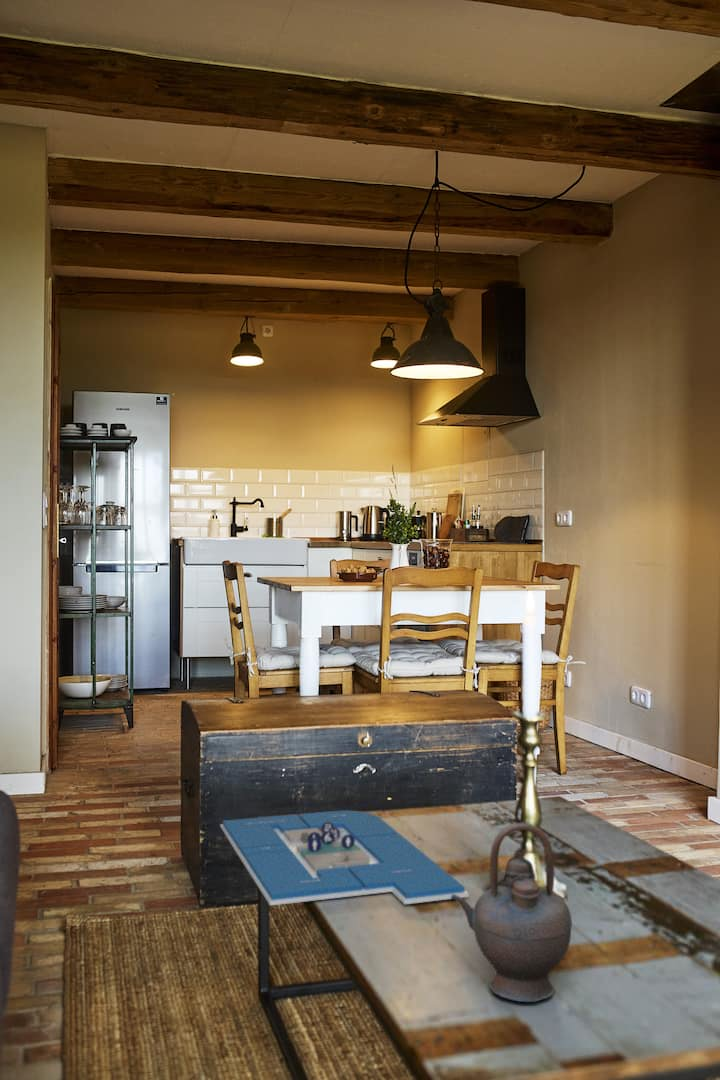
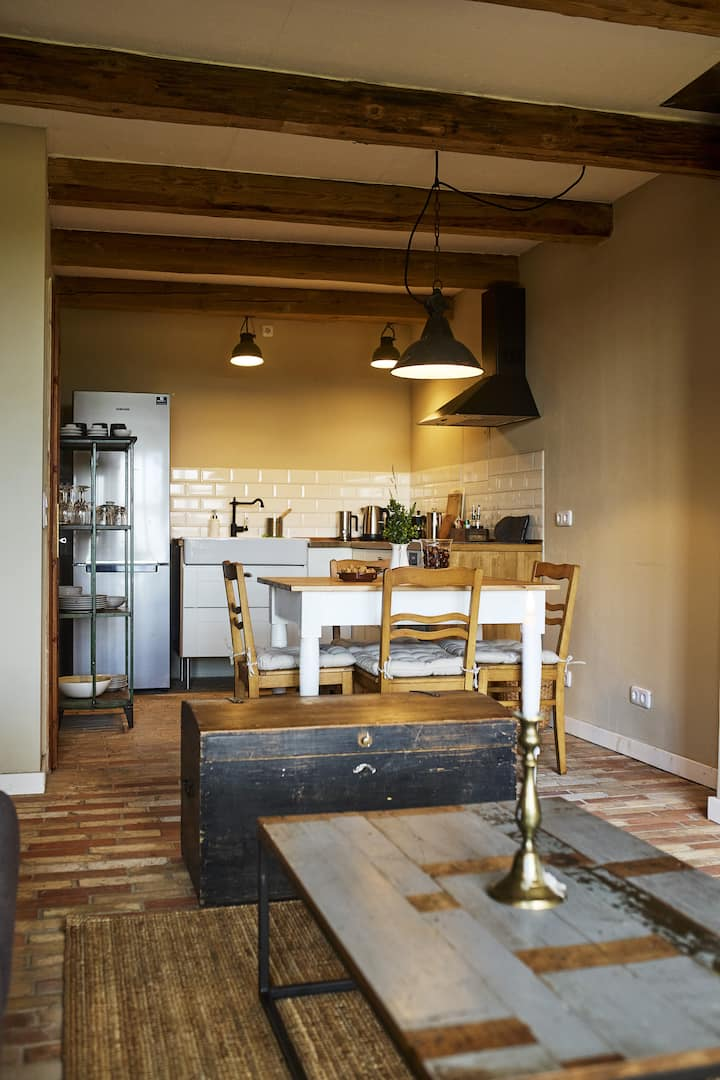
- teapot [451,822,573,1003]
- board game [219,810,470,906]
